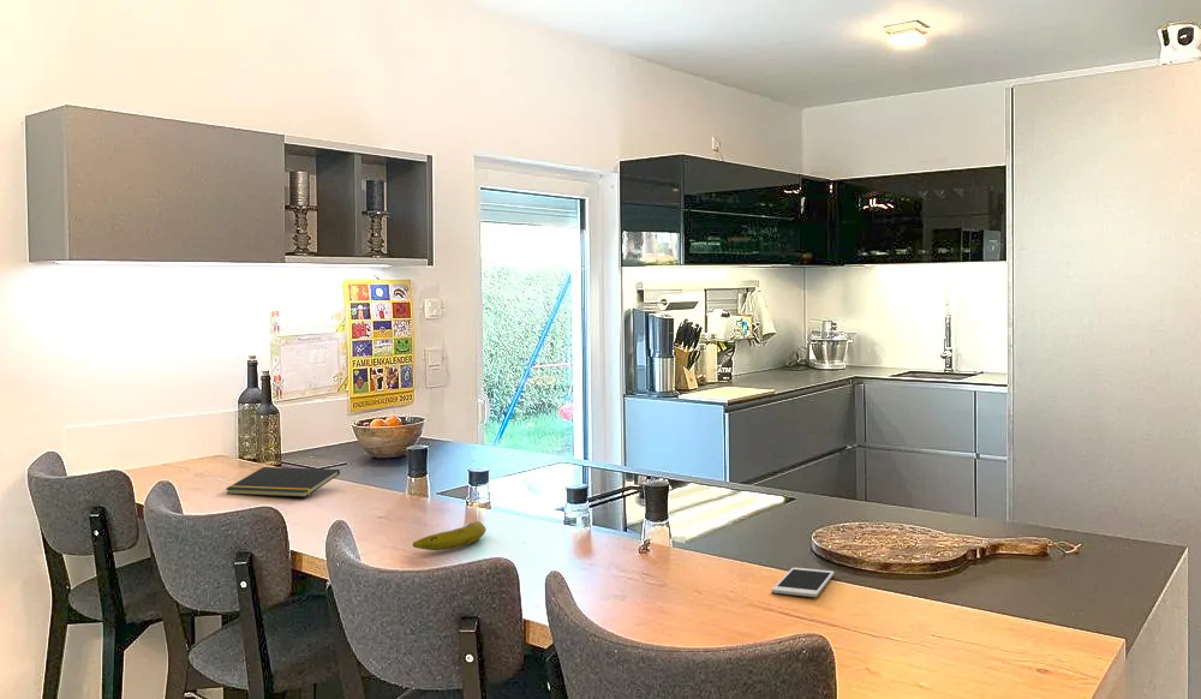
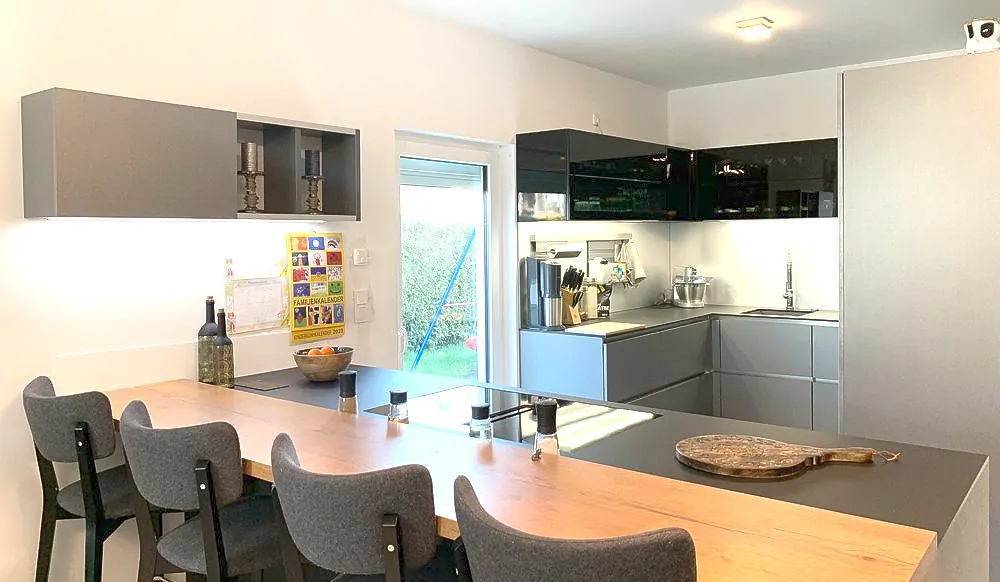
- cell phone [771,567,835,598]
- notepad [225,466,341,498]
- fruit [412,520,488,551]
